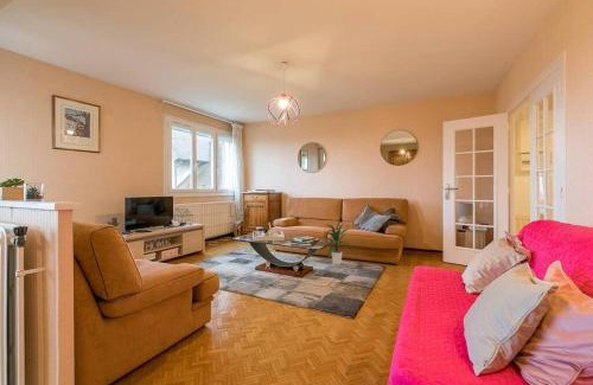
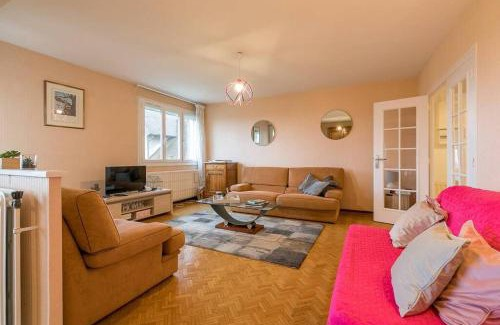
- indoor plant [324,220,353,265]
